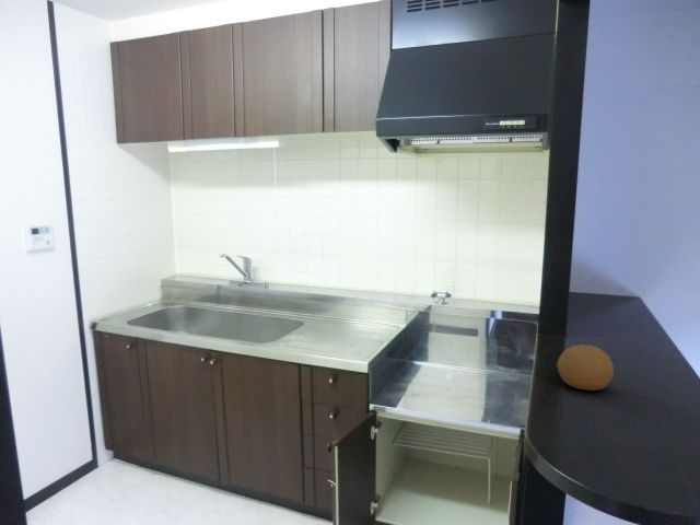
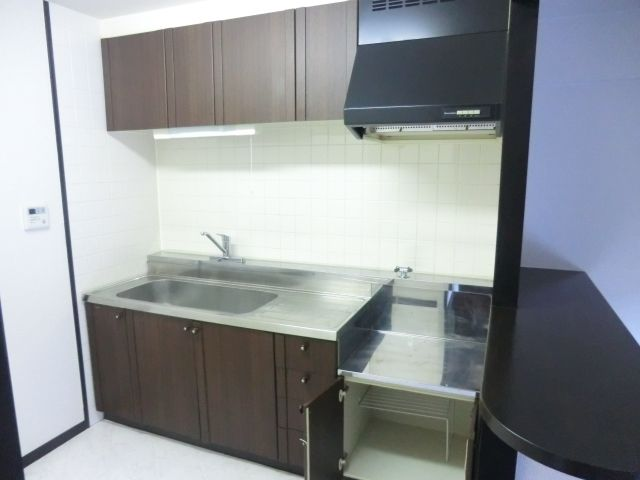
- fruit [556,343,615,392]
